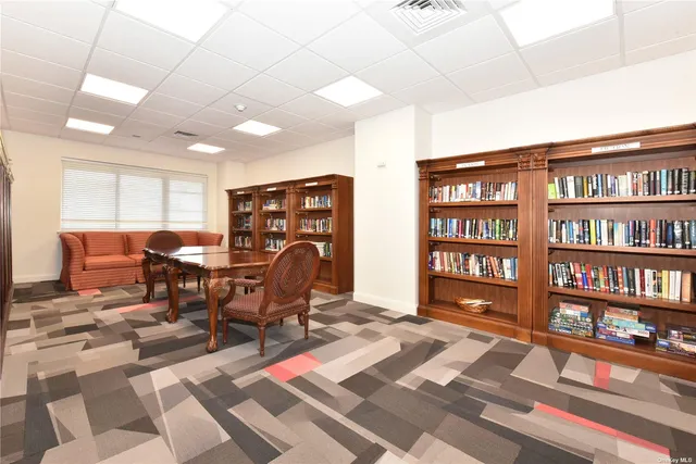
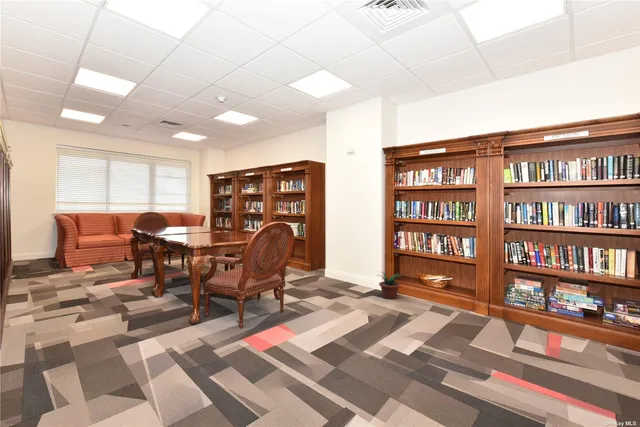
+ potted plant [376,271,403,300]
